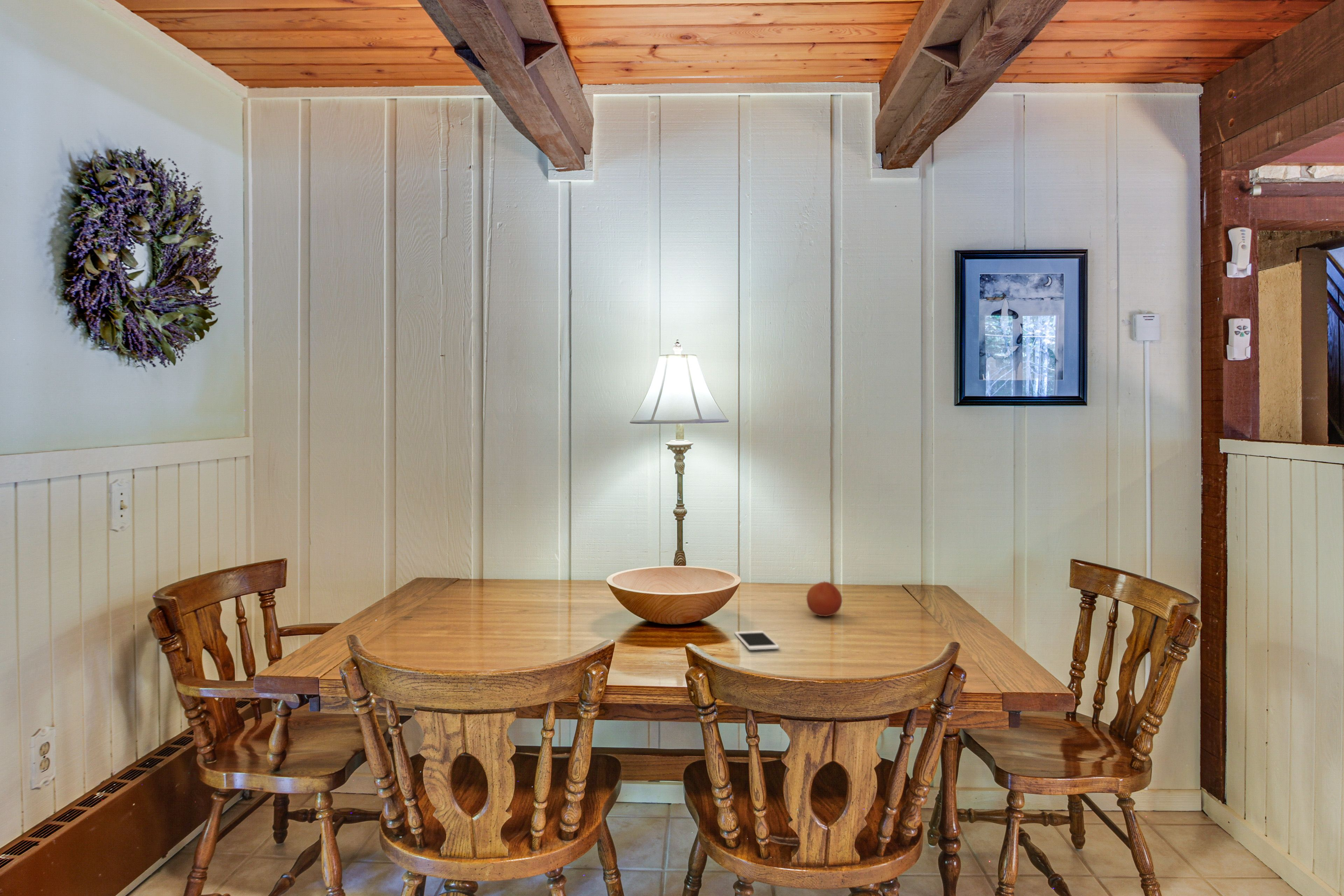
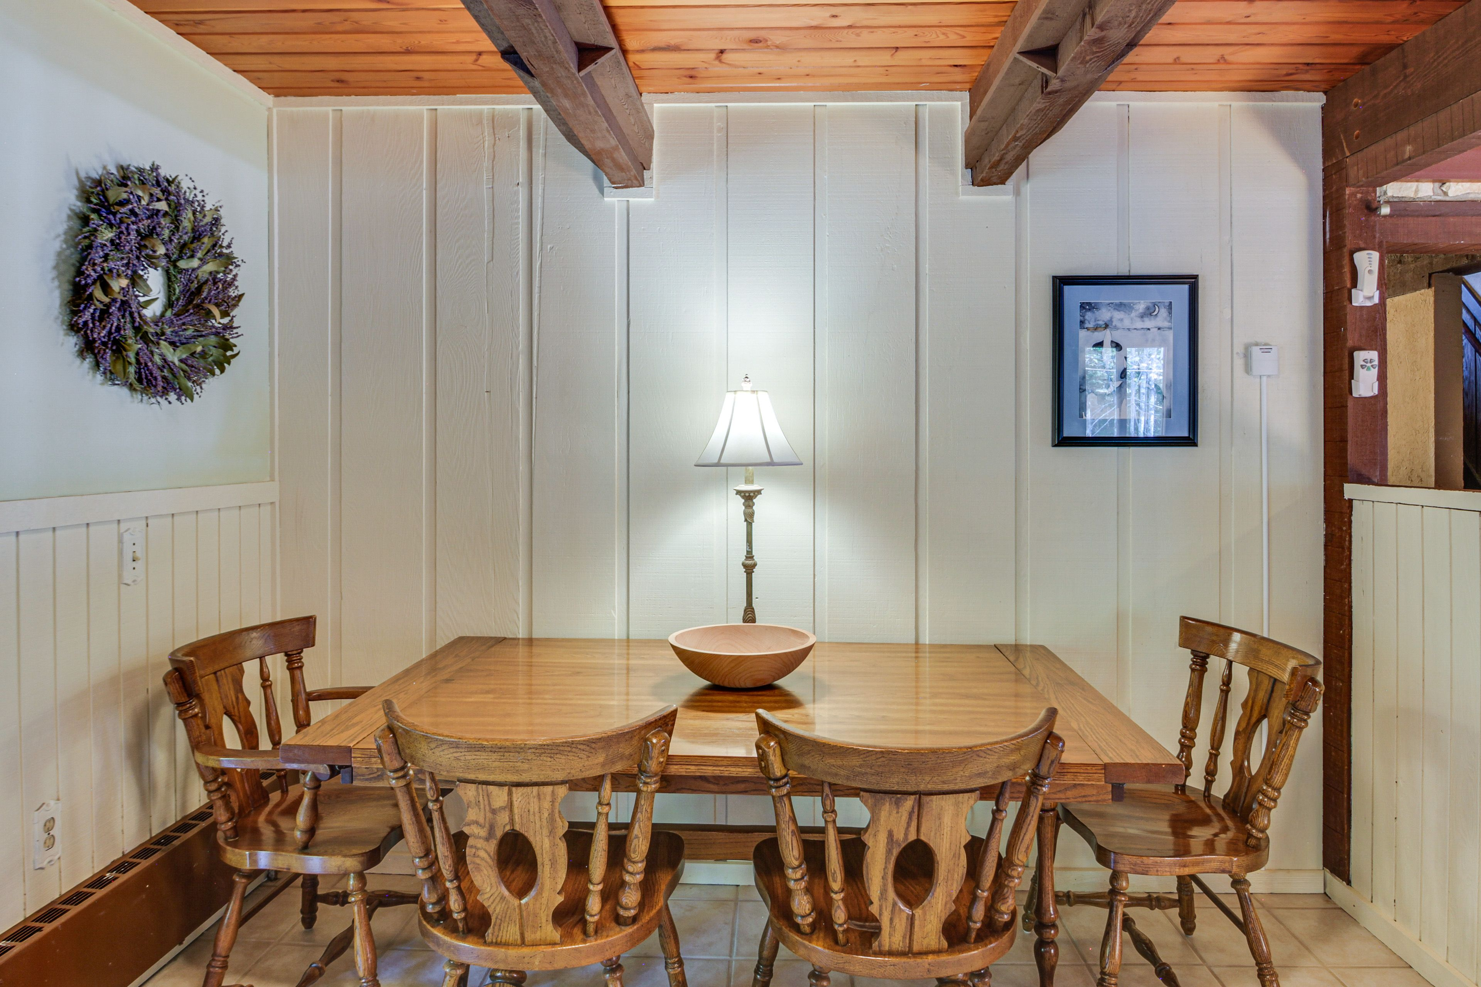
- cell phone [734,630,780,650]
- fruit [806,581,842,617]
